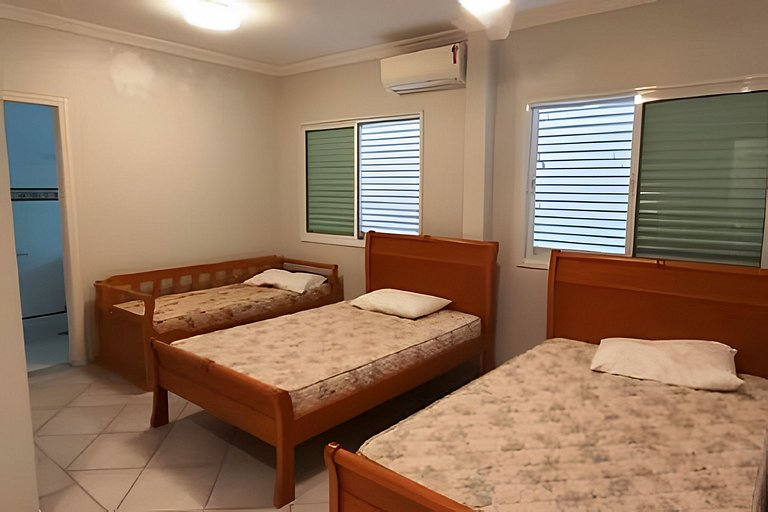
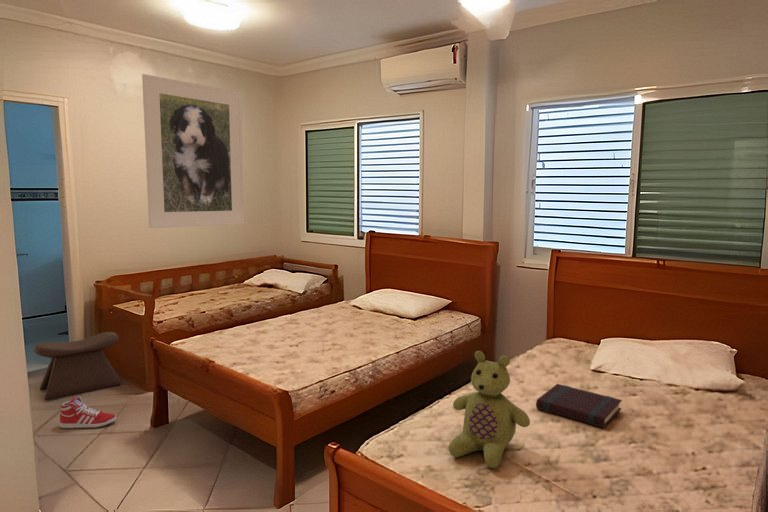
+ stool [33,331,122,401]
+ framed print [141,73,245,229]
+ book [535,383,623,429]
+ stuffed bear [448,350,531,469]
+ sneaker [59,395,117,430]
